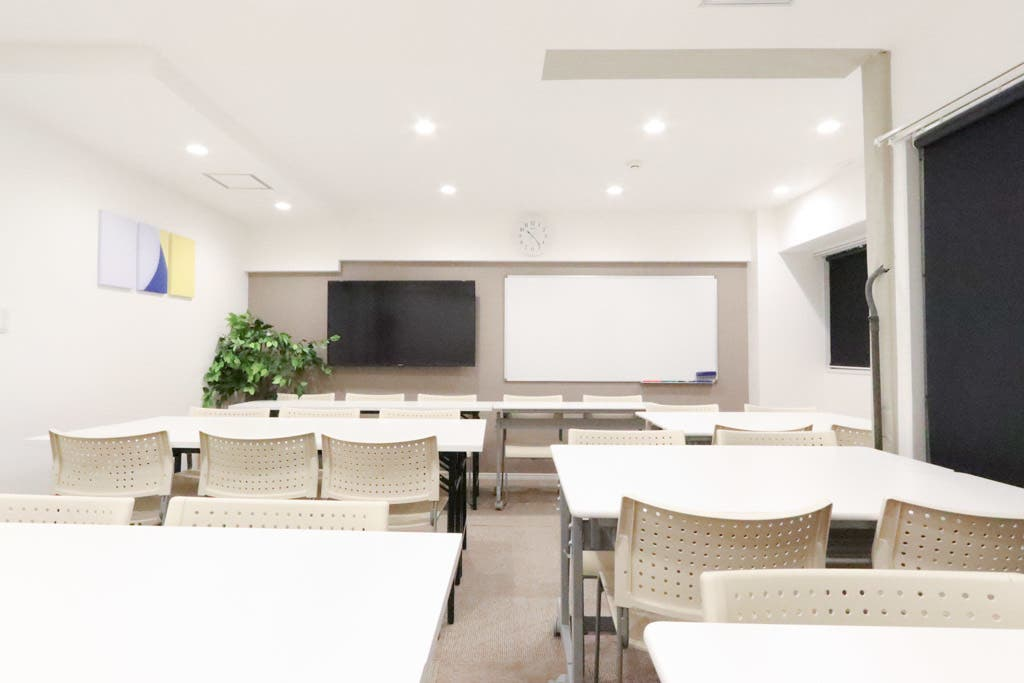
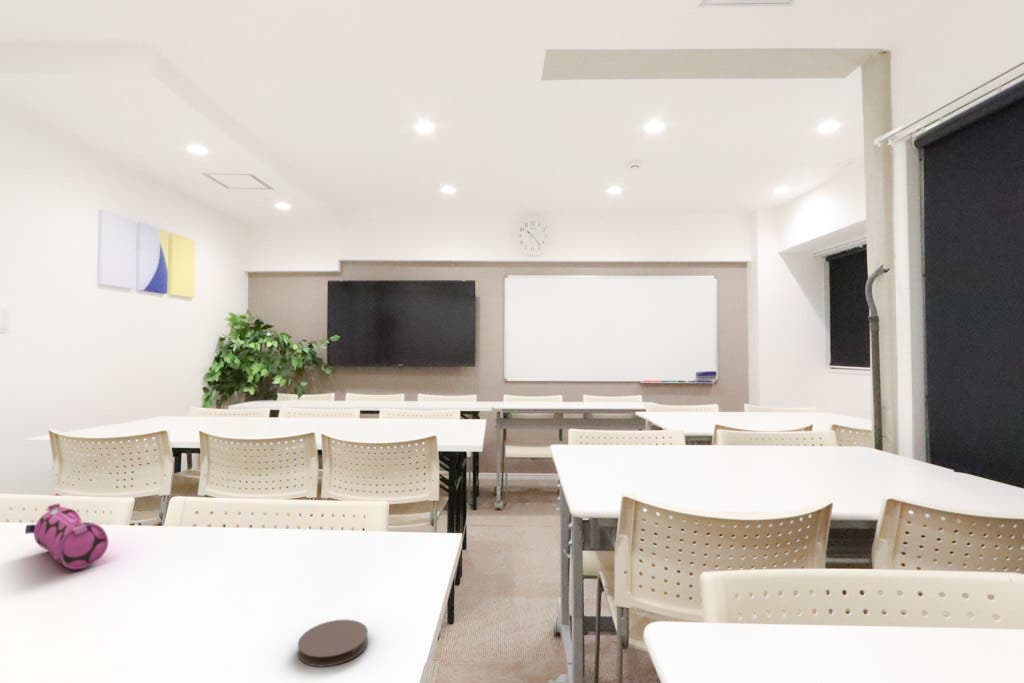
+ coaster [297,619,369,668]
+ pencil case [24,503,109,570]
